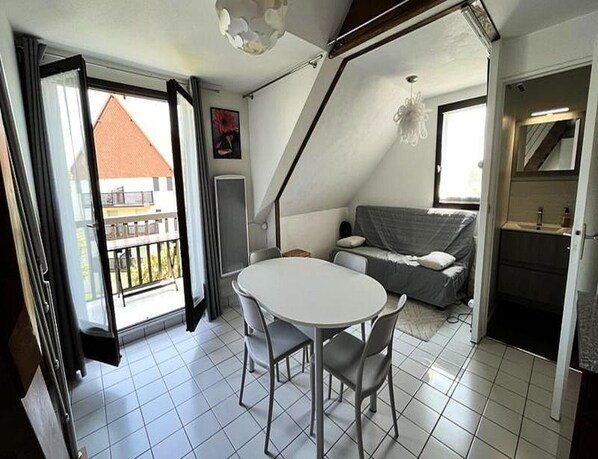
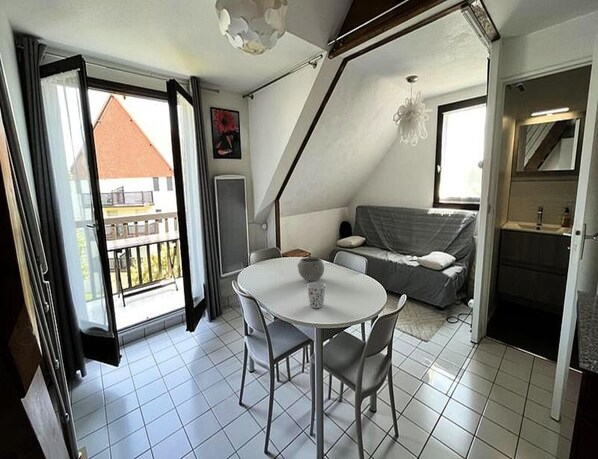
+ bowl [297,256,325,282]
+ cup [306,281,327,309]
